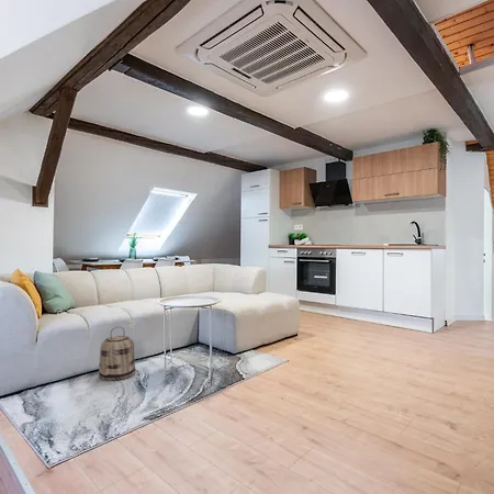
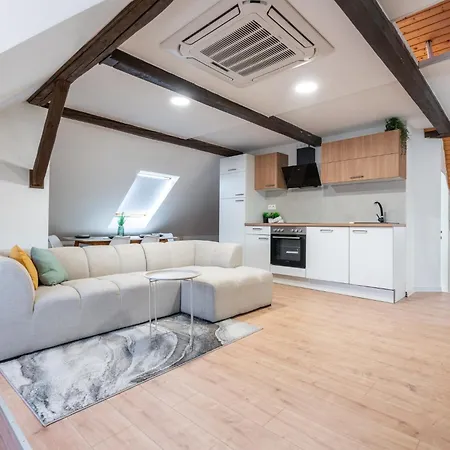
- basket [98,326,137,381]
